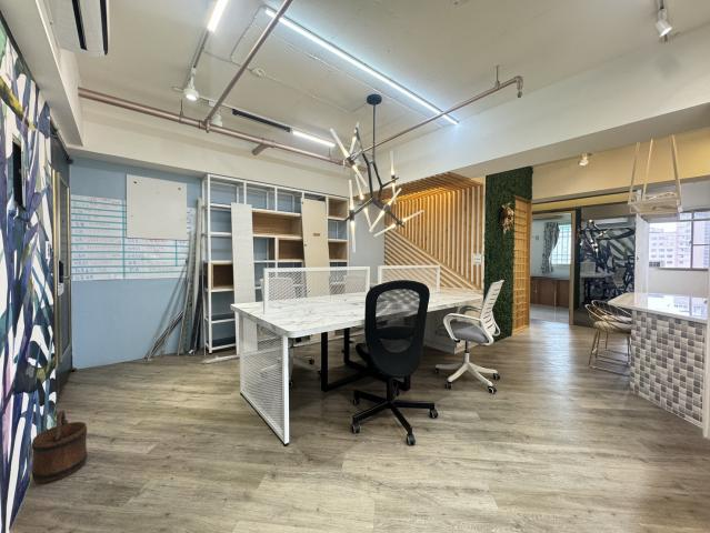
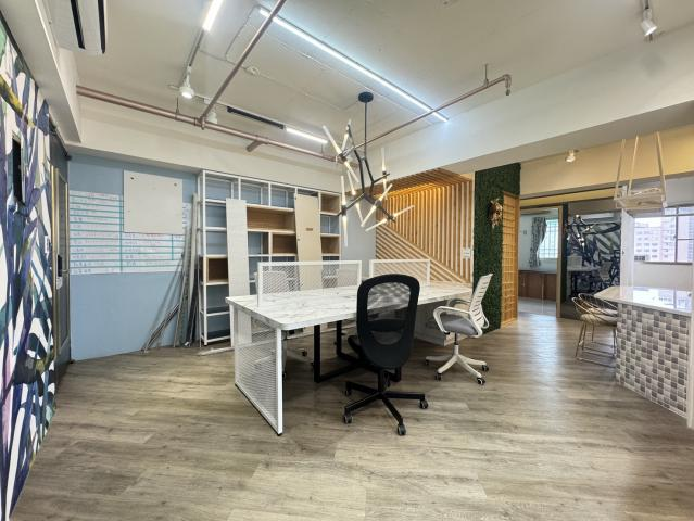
- bucket [31,410,88,484]
